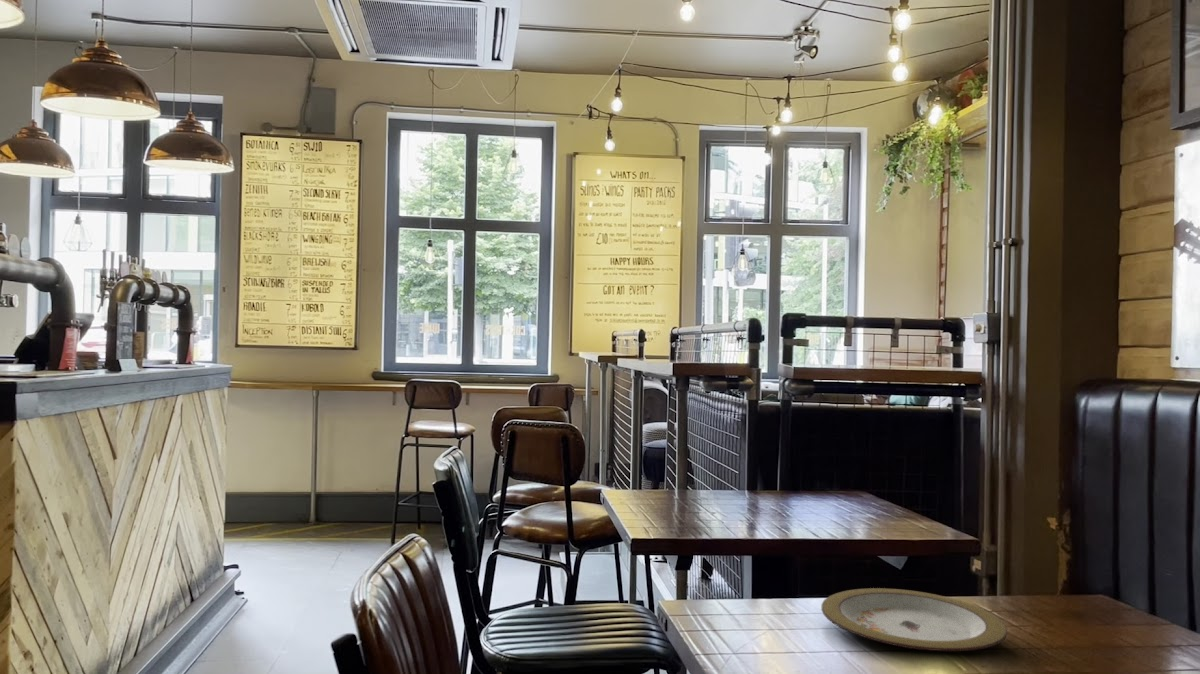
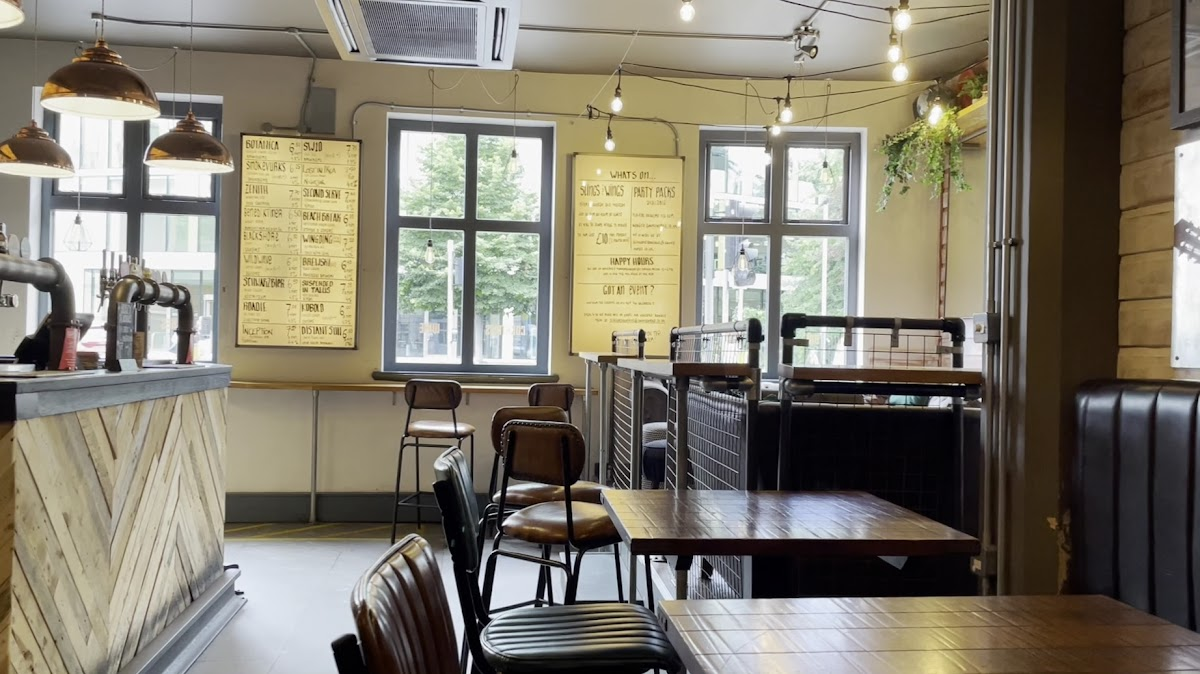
- plate [820,587,1008,652]
